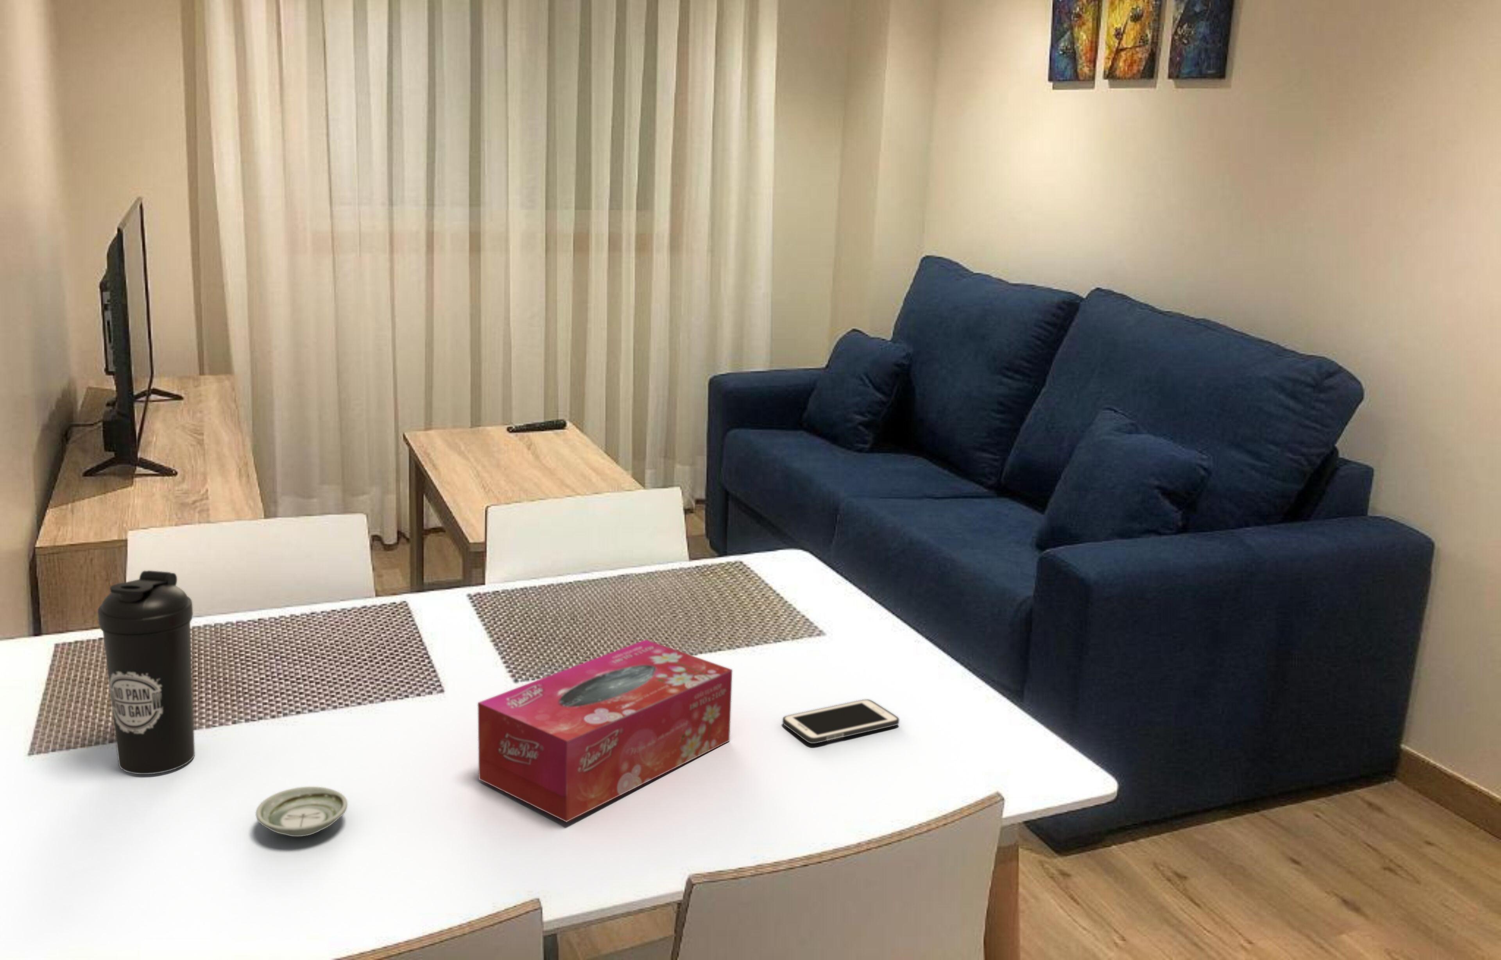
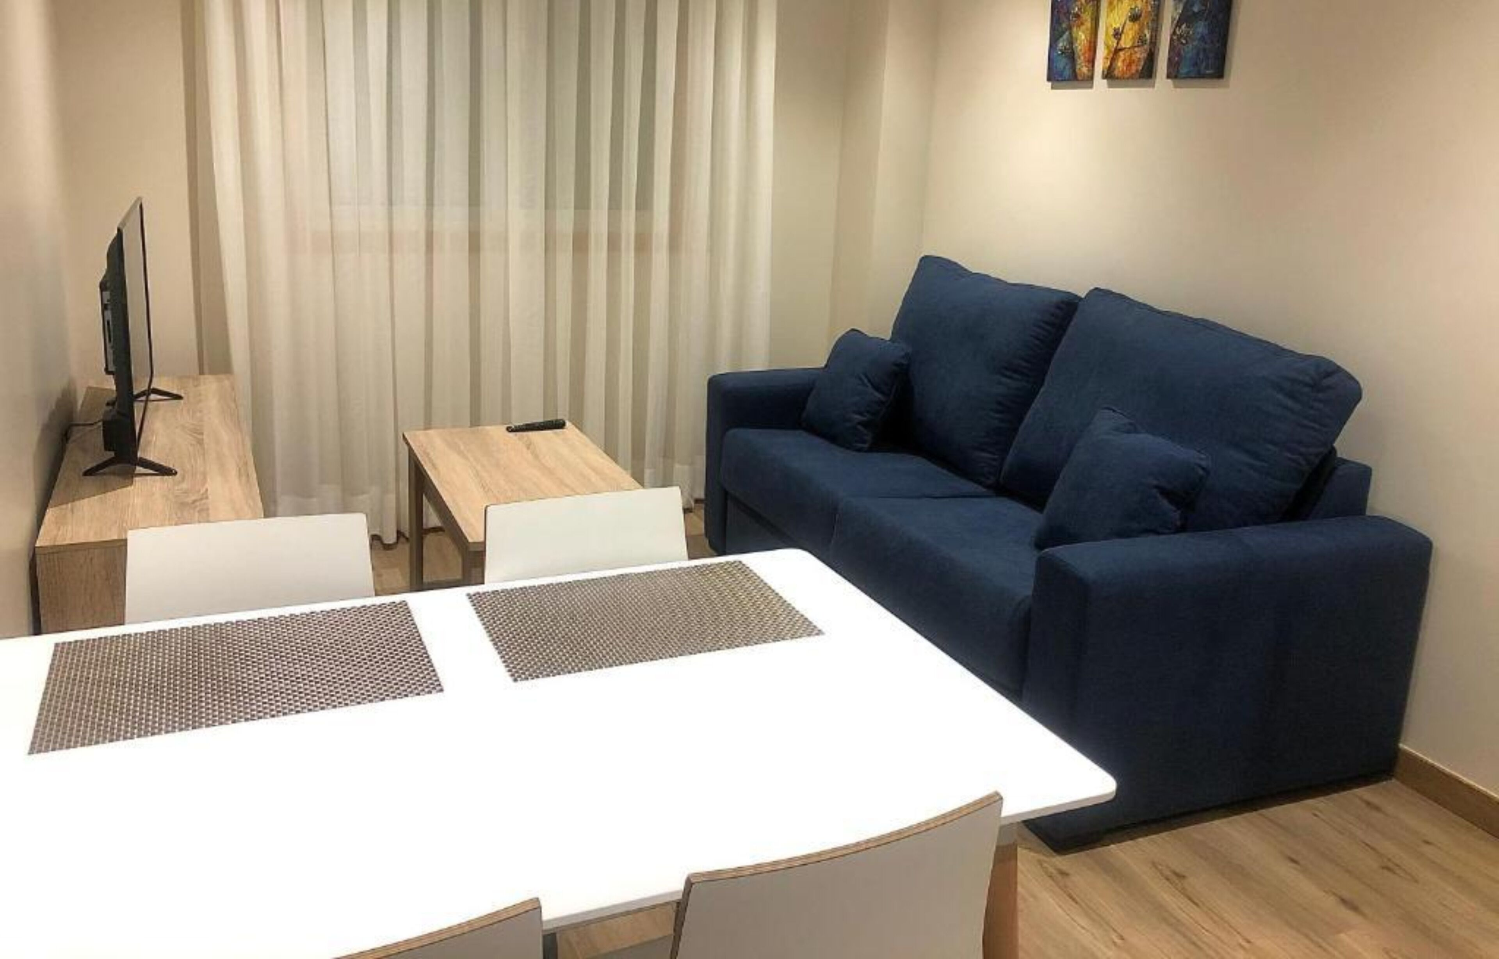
- water bottle [97,570,195,775]
- saucer [255,786,348,836]
- tissue box [477,640,733,822]
- cell phone [782,699,899,744]
